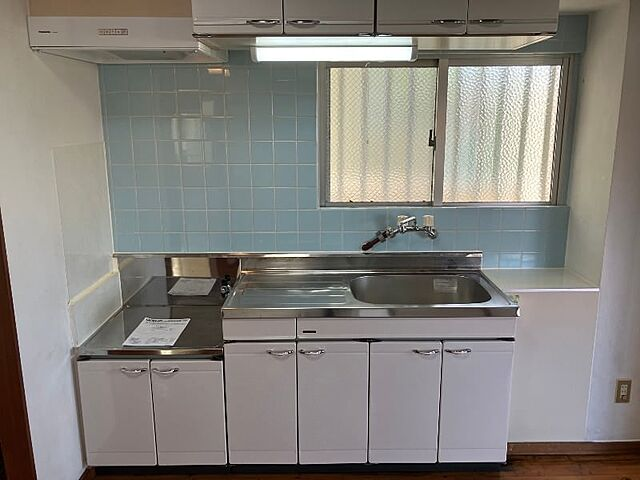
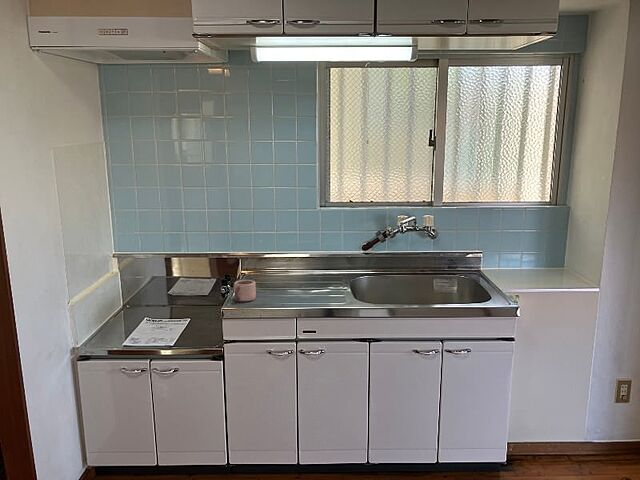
+ mug [233,279,257,302]
